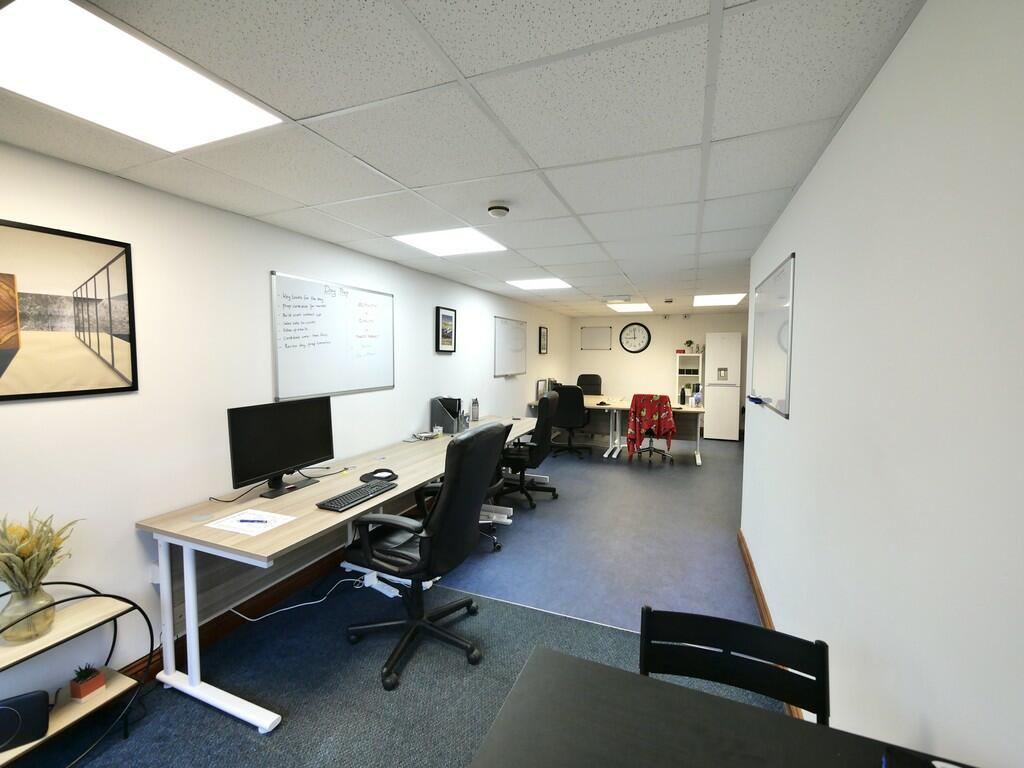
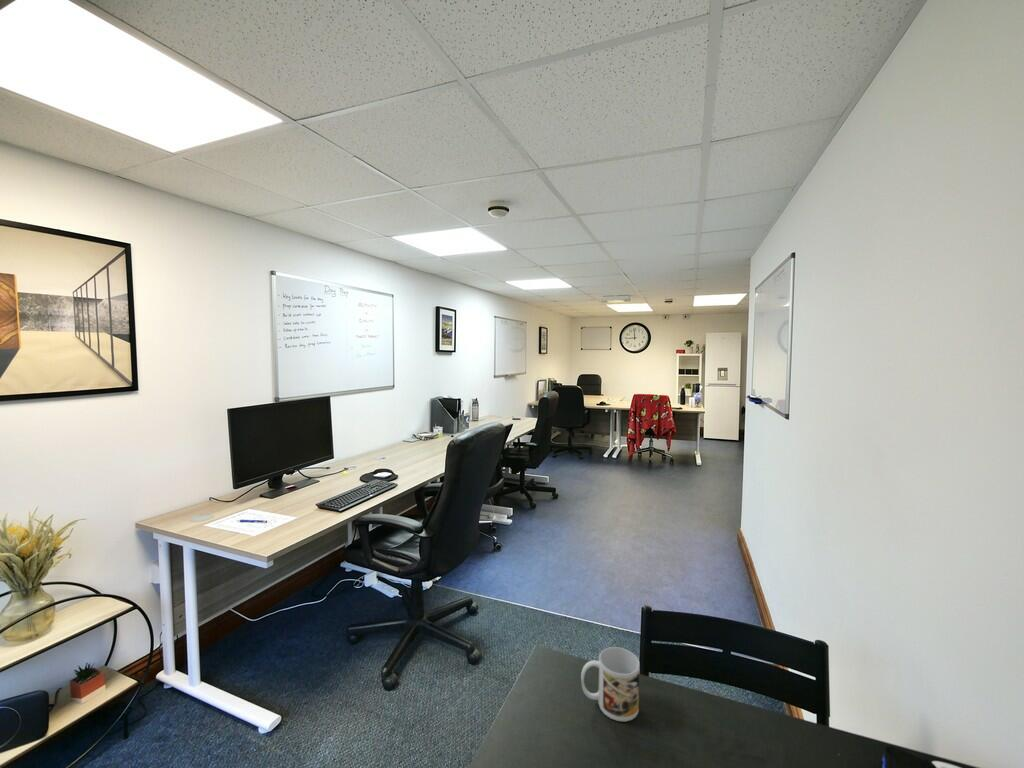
+ mug [580,646,640,722]
